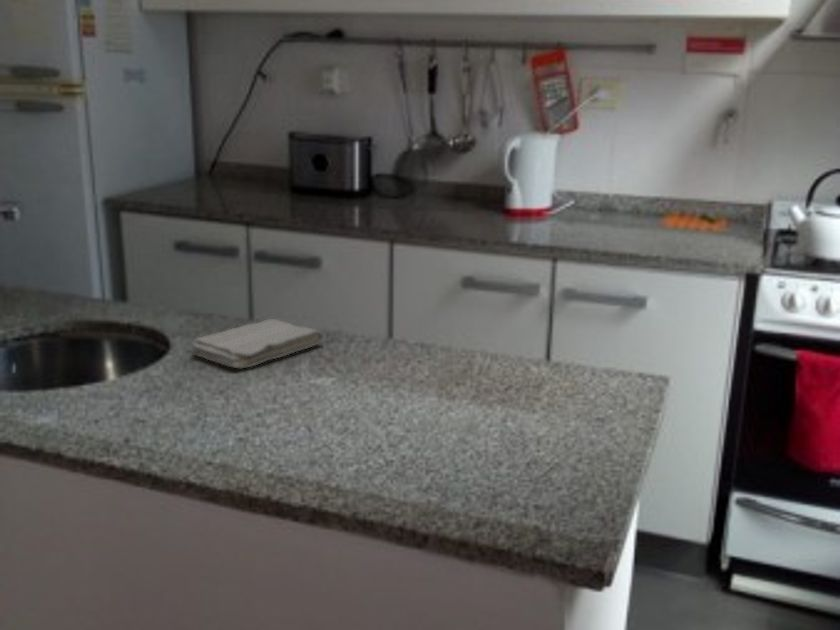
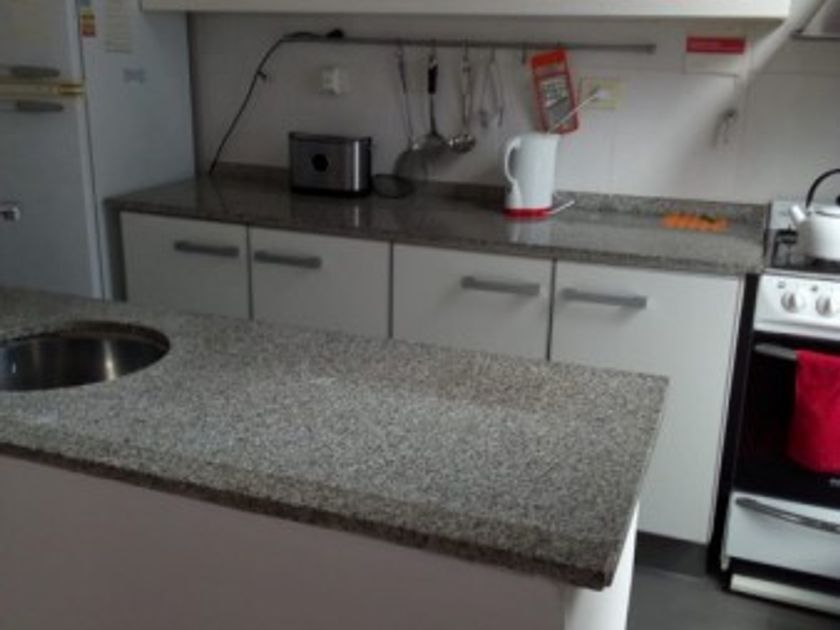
- washcloth [191,318,324,370]
